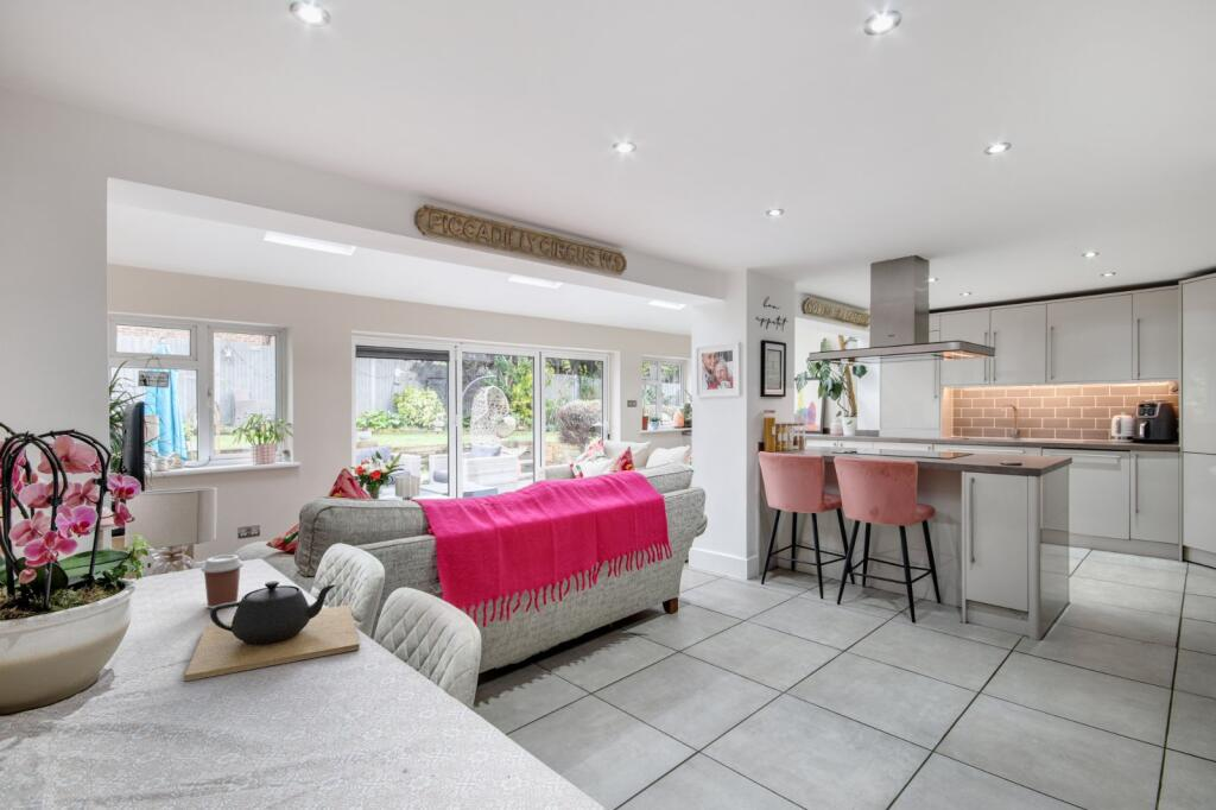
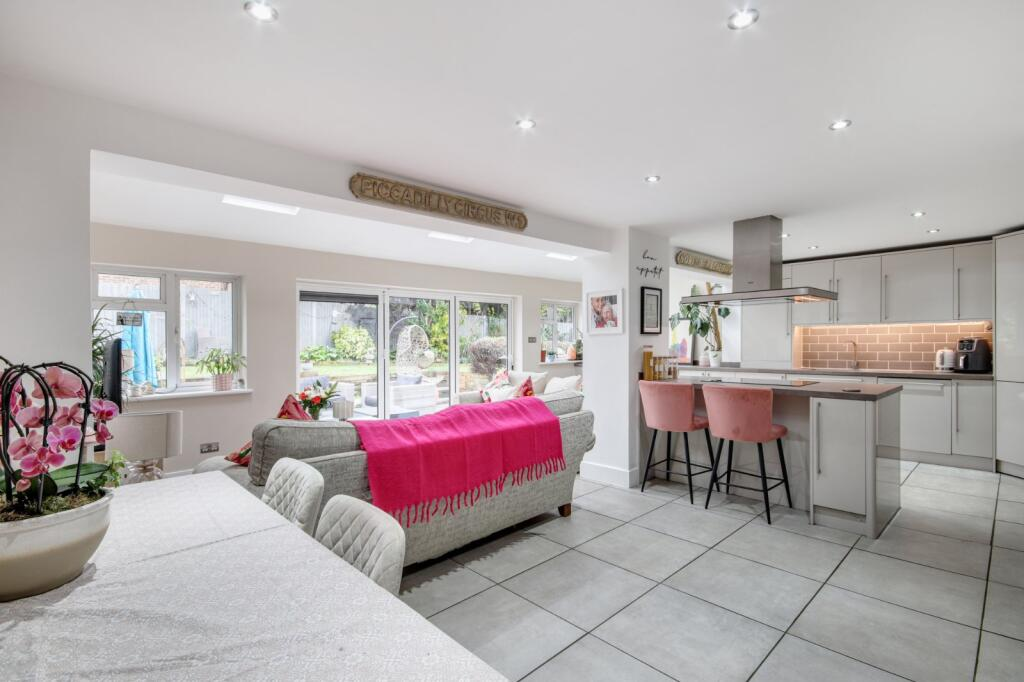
- coffee cup [200,553,245,609]
- teapot [184,580,360,682]
